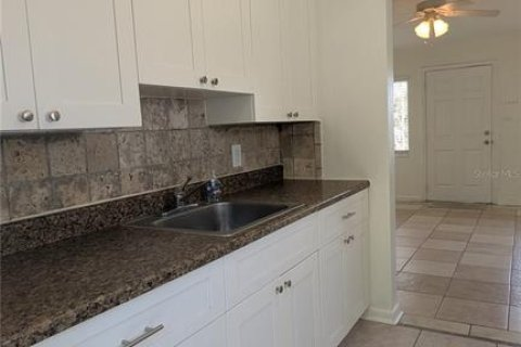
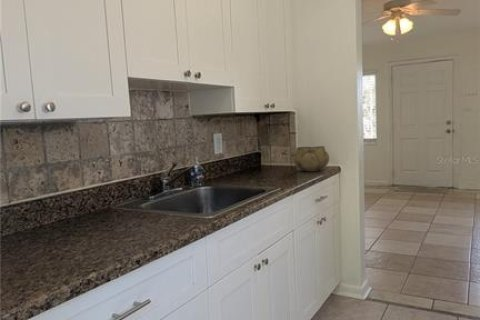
+ decorative bowl [292,145,330,172]
